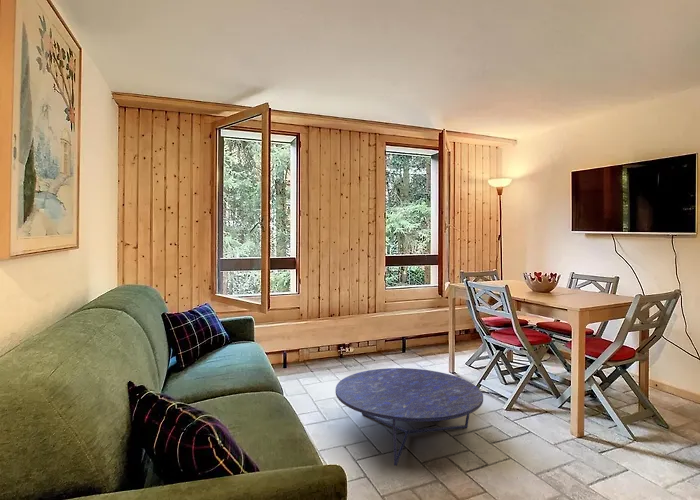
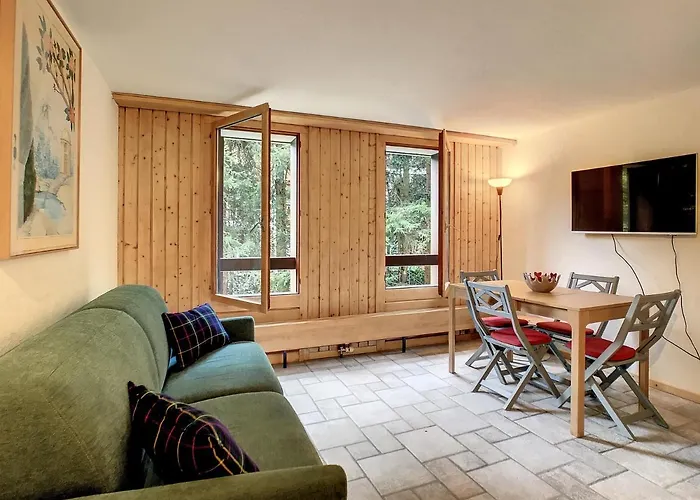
- nesting table [335,367,484,466]
